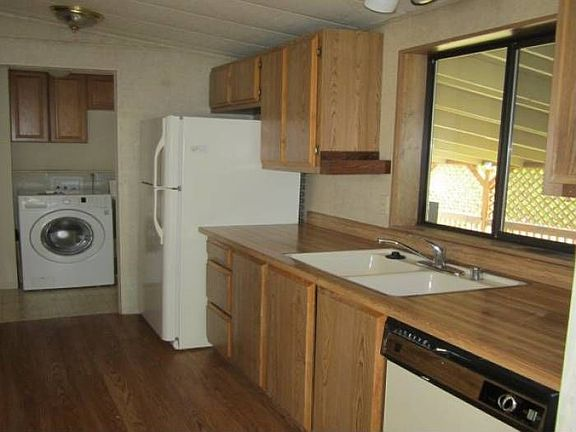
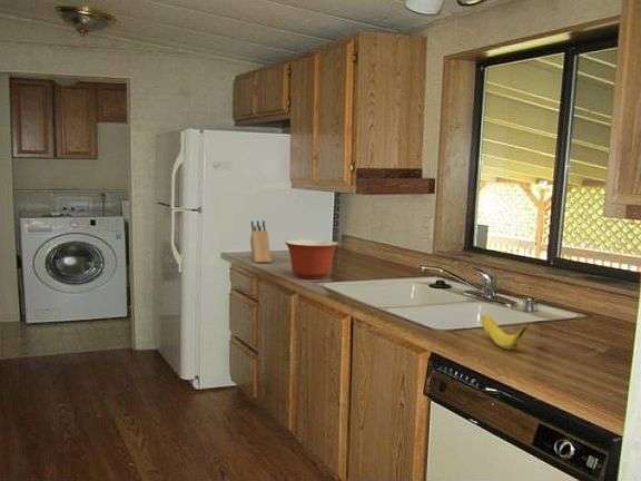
+ knife block [249,219,273,264]
+ mixing bowl [284,238,341,279]
+ banana [481,314,530,350]
